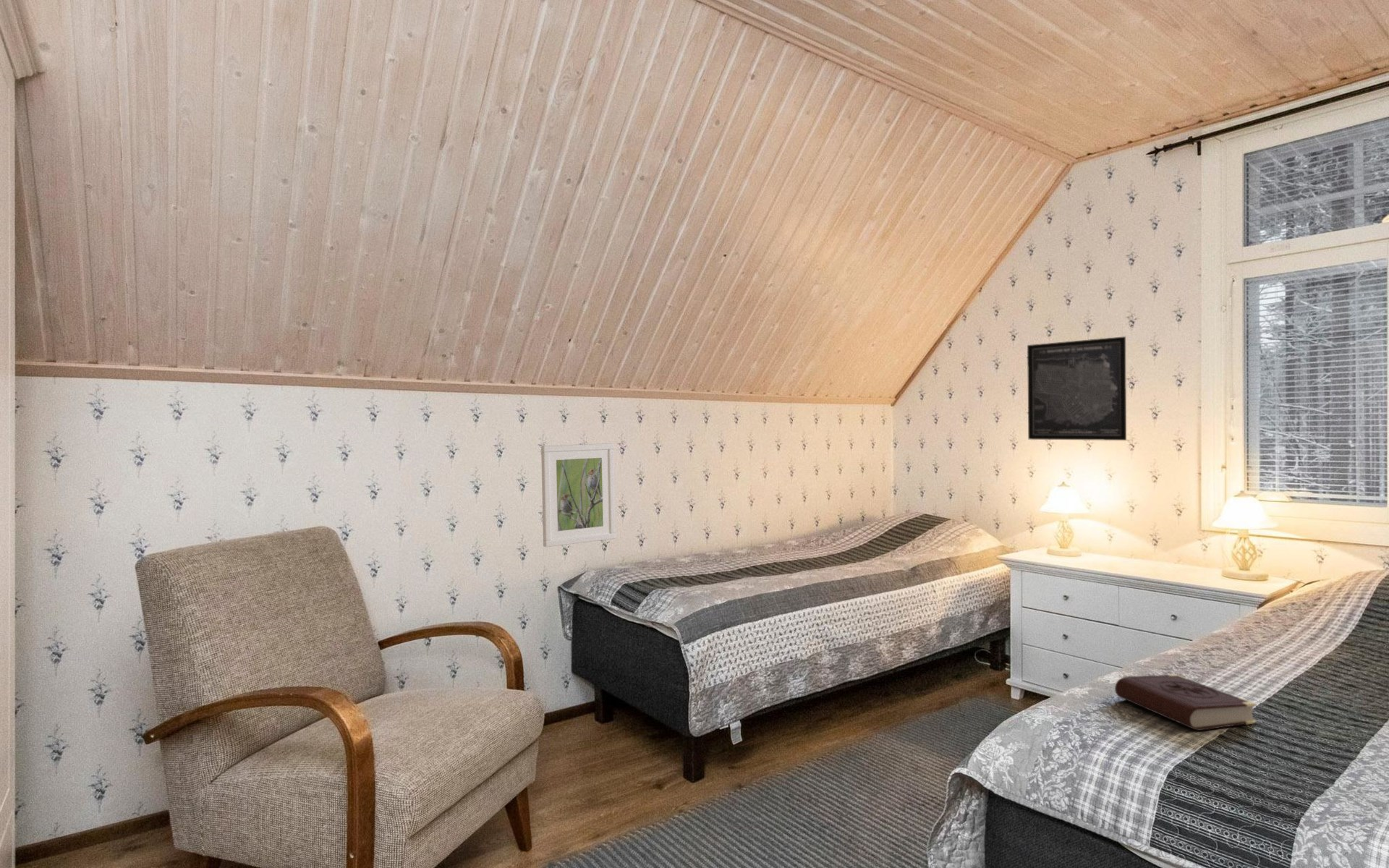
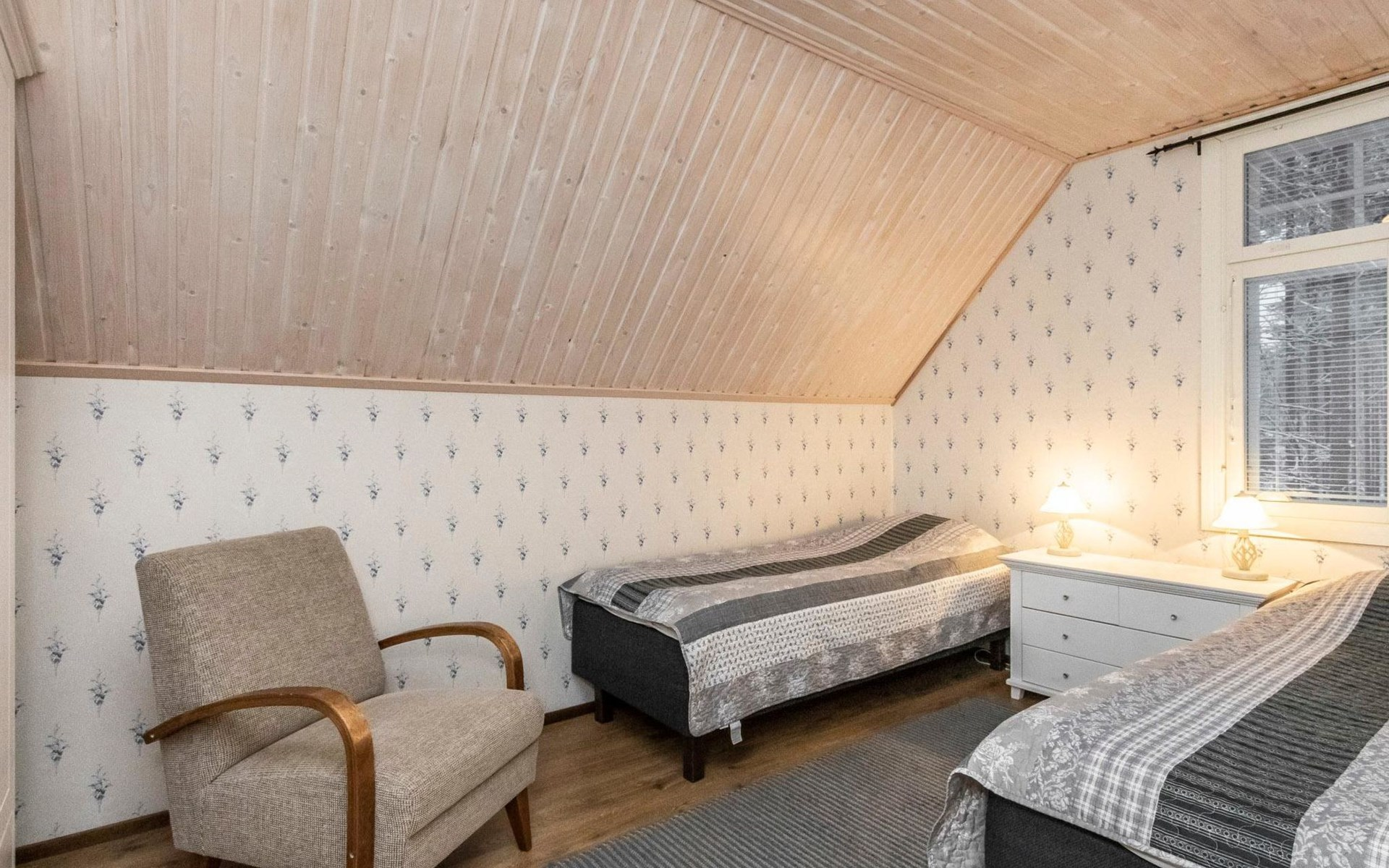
- wall art [1027,336,1127,441]
- book [1114,673,1258,731]
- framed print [540,443,616,548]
